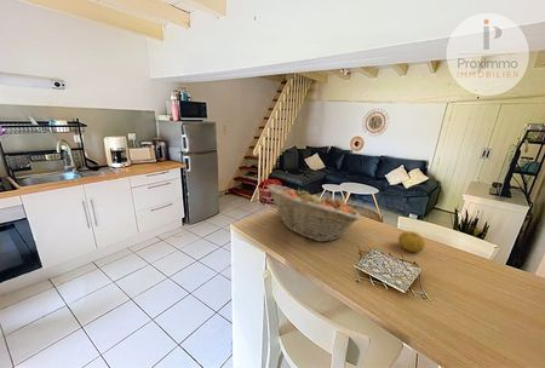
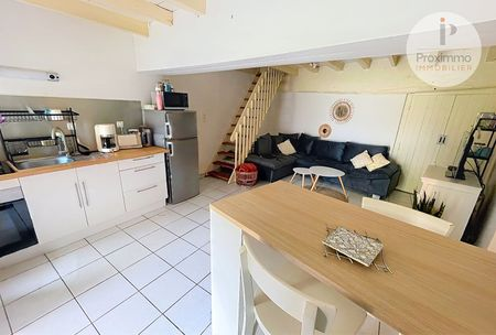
- fruit basket [266,183,362,243]
- fruit [397,230,426,253]
